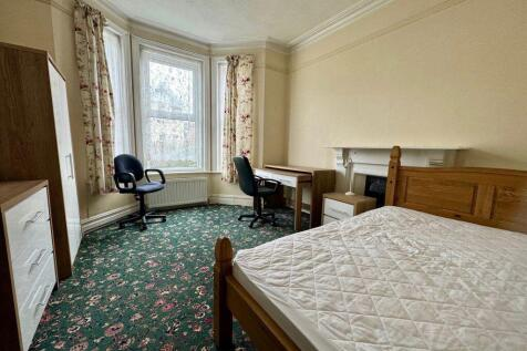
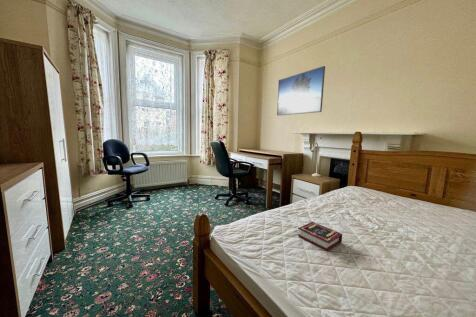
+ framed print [276,65,326,117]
+ book [297,221,343,252]
